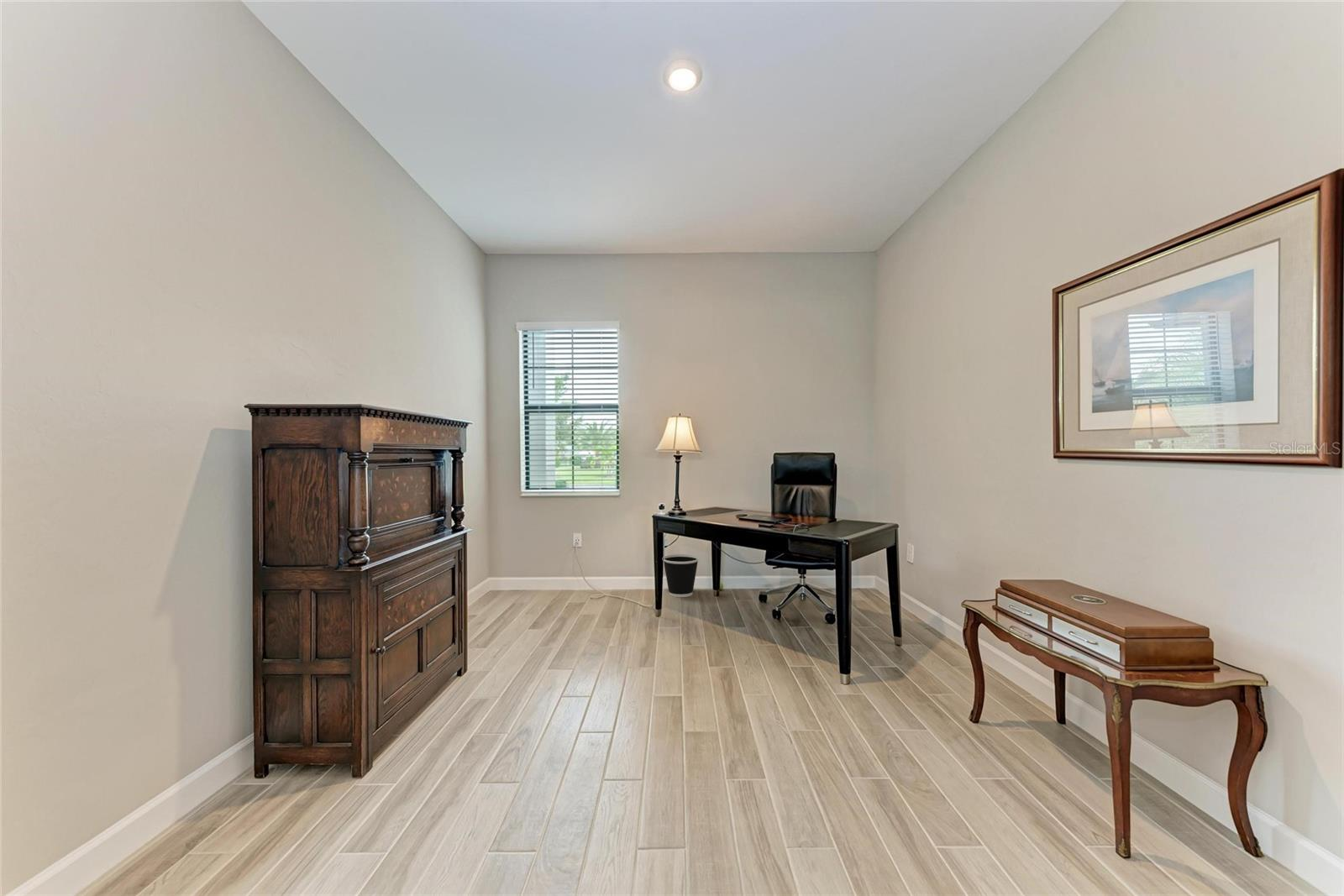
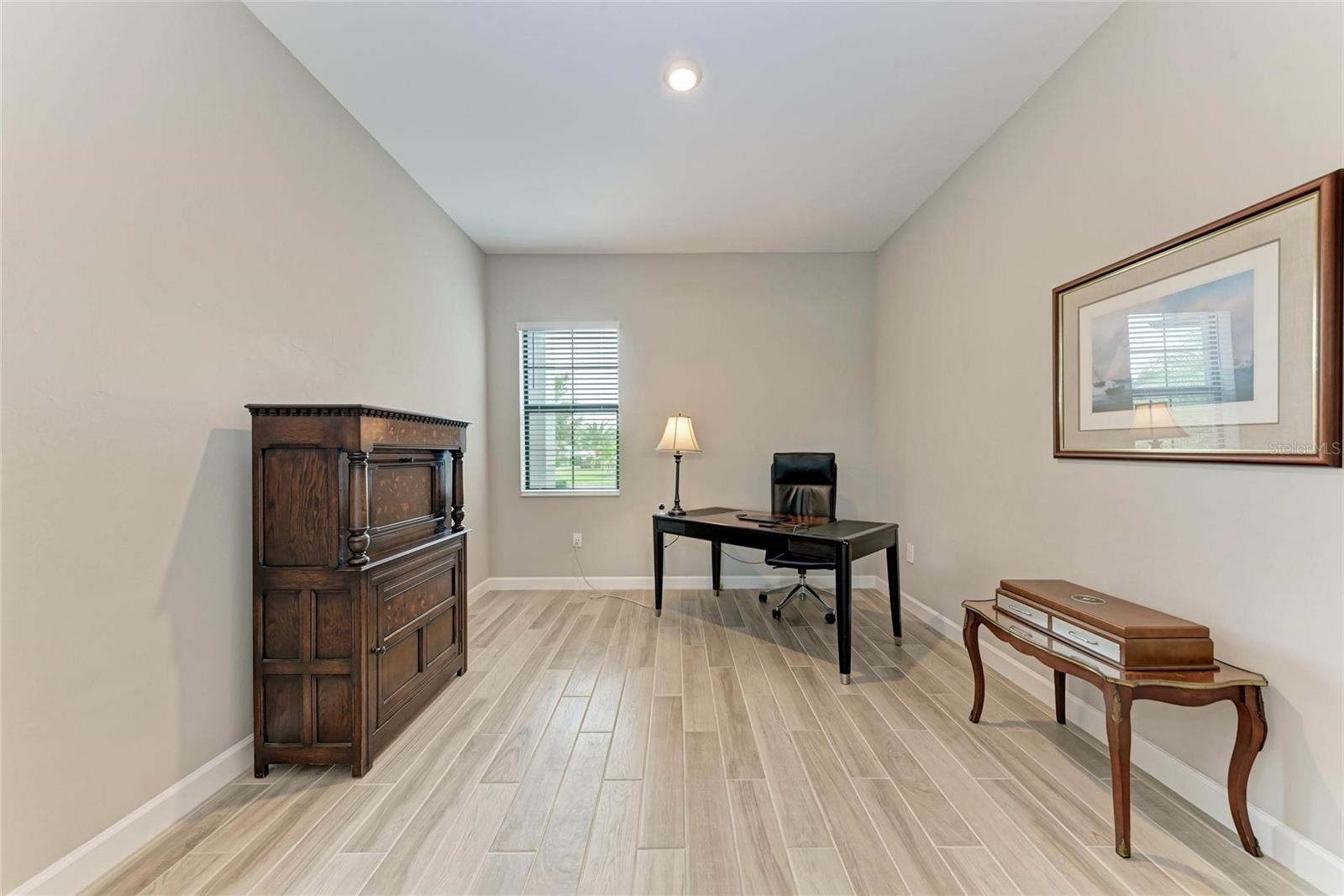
- wastebasket [663,553,700,598]
